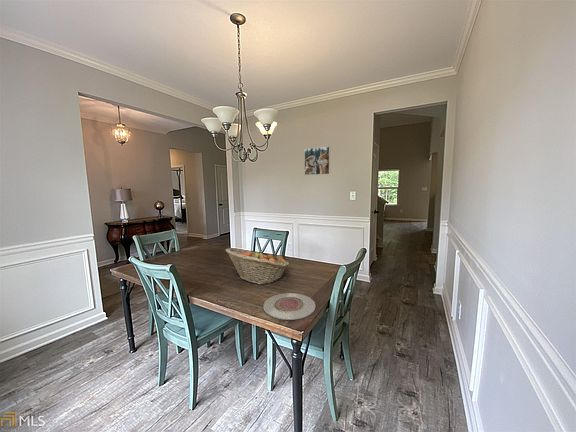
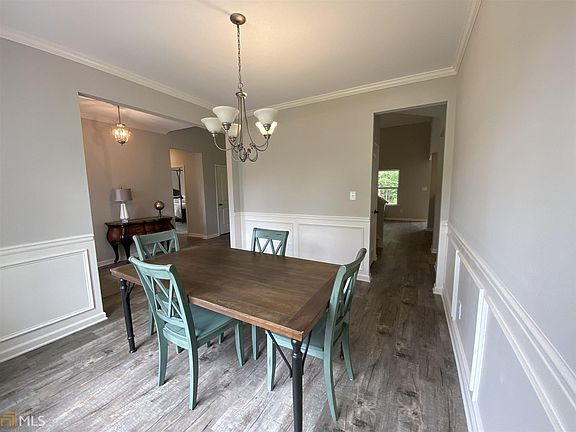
- plate [262,292,317,321]
- fruit basket [225,247,290,285]
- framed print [303,145,331,176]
